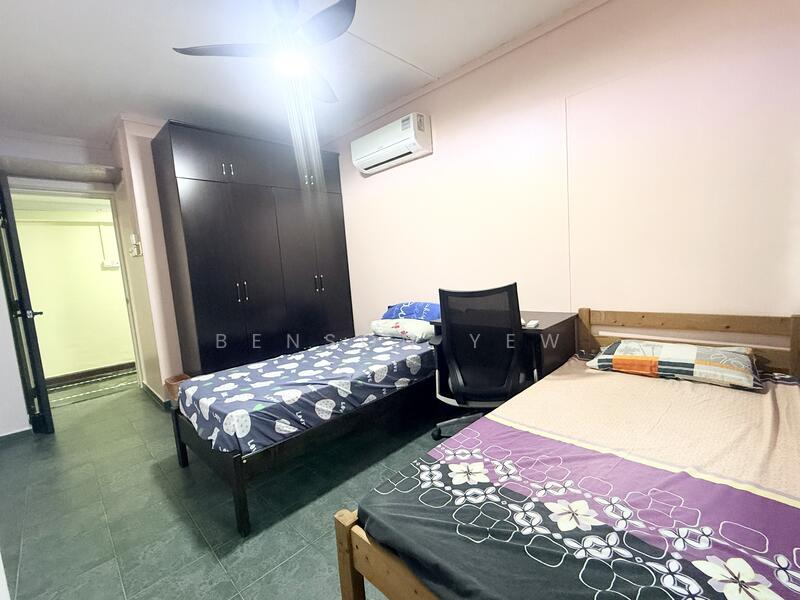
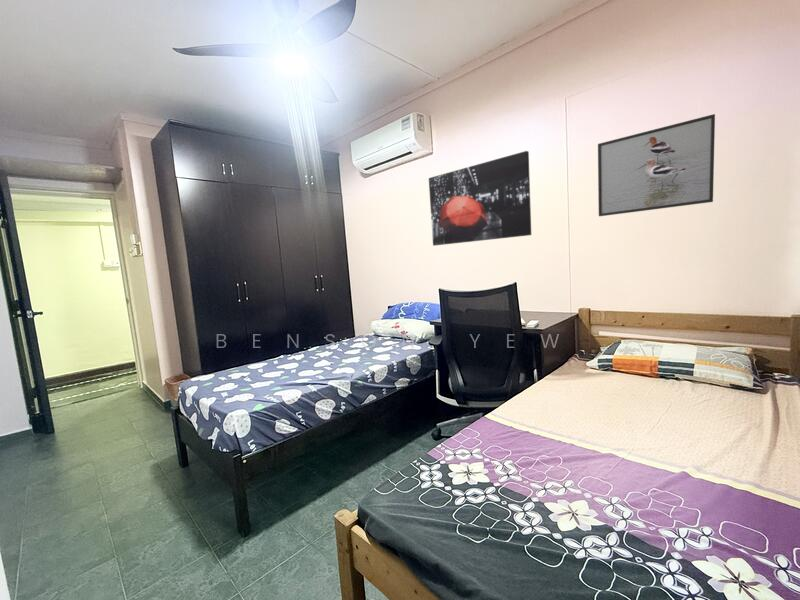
+ wall art [428,150,532,247]
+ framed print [597,113,716,217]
